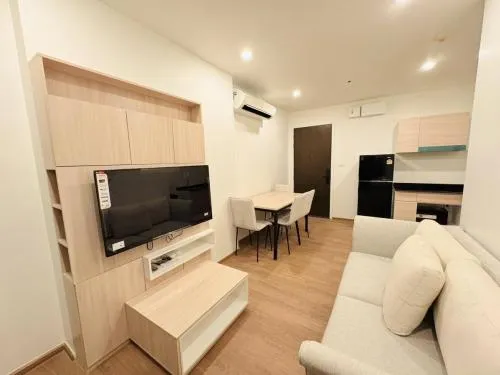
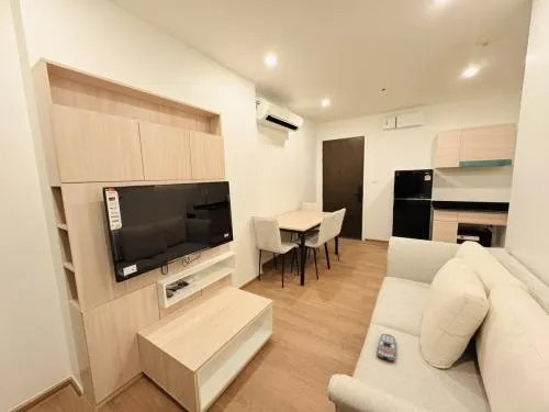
+ remote control [376,333,396,363]
